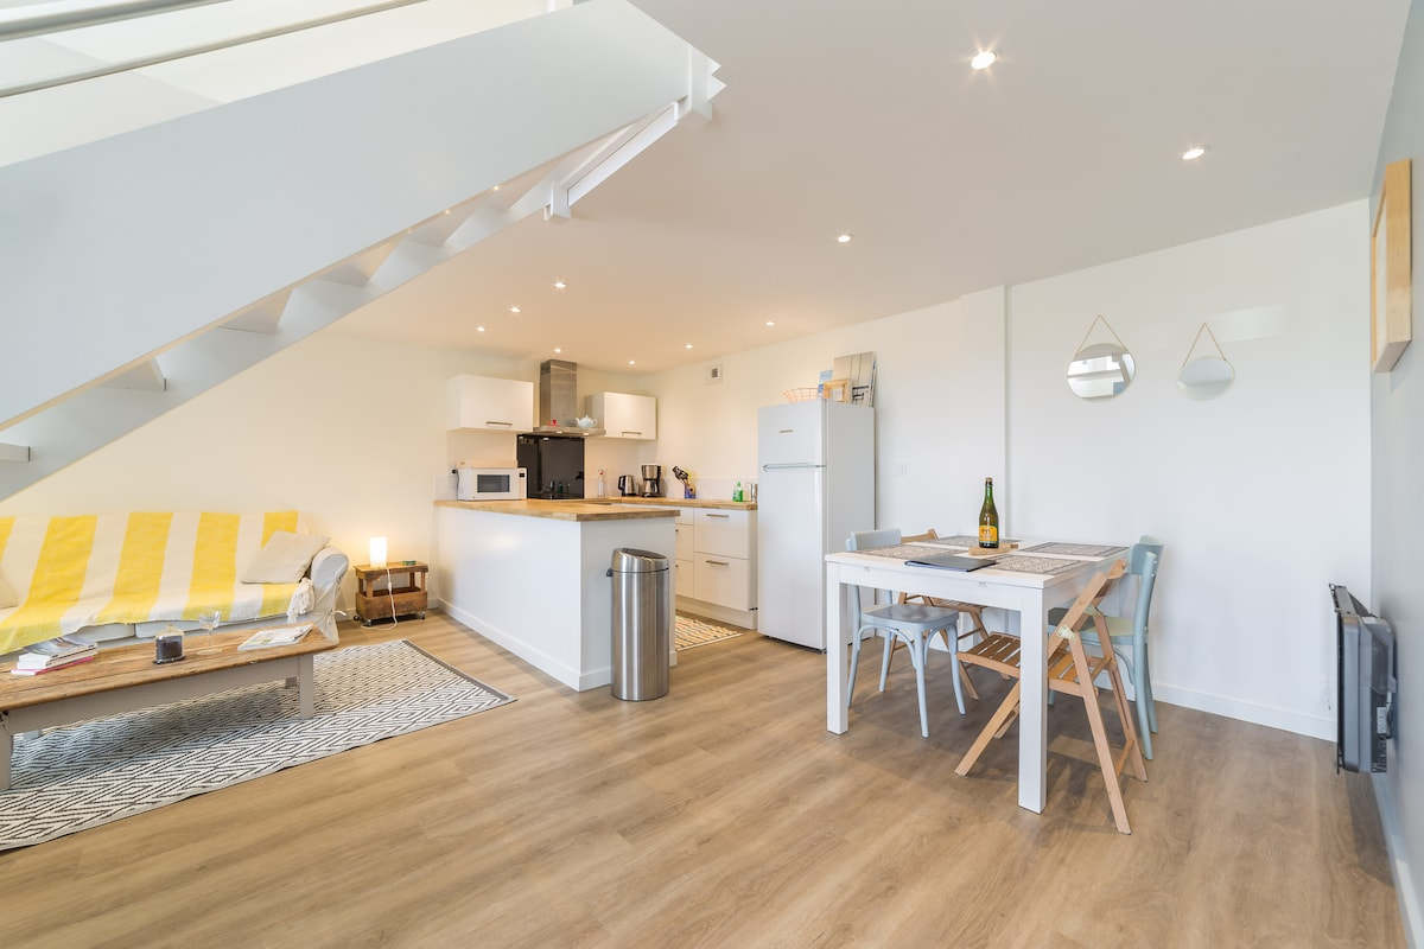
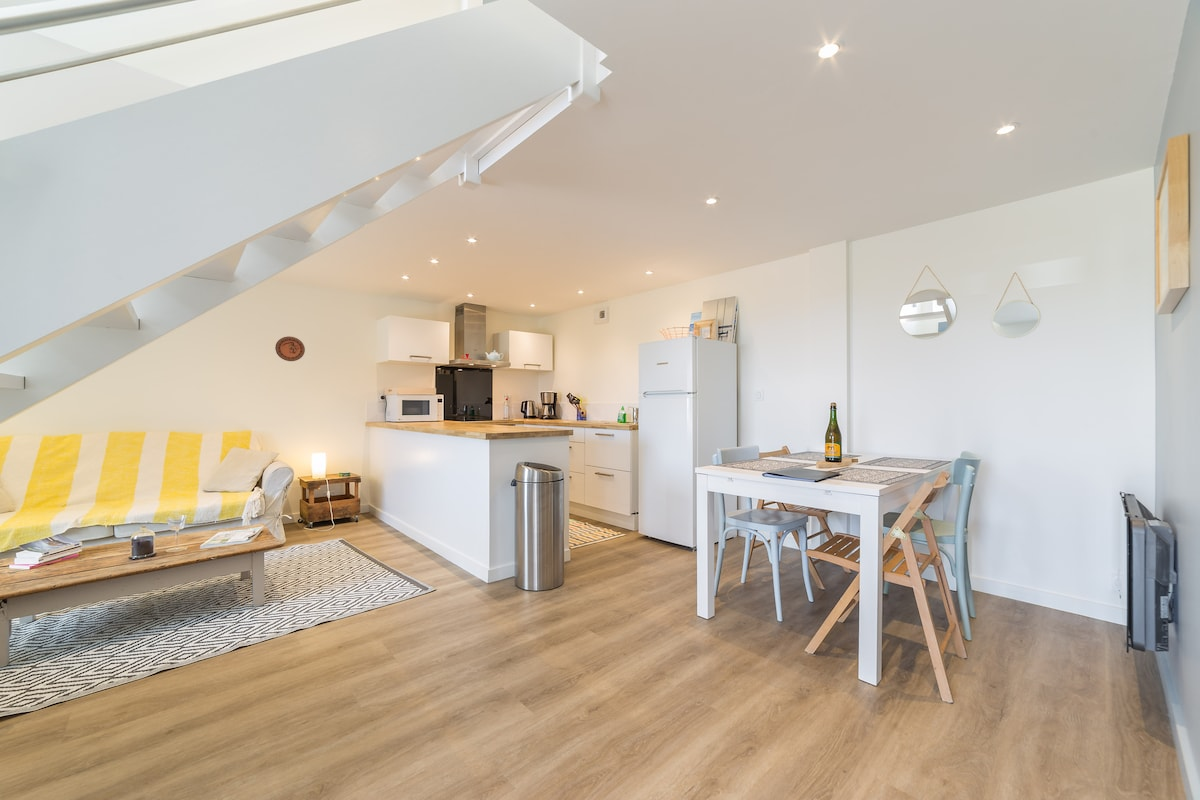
+ decorative plate [274,336,306,362]
